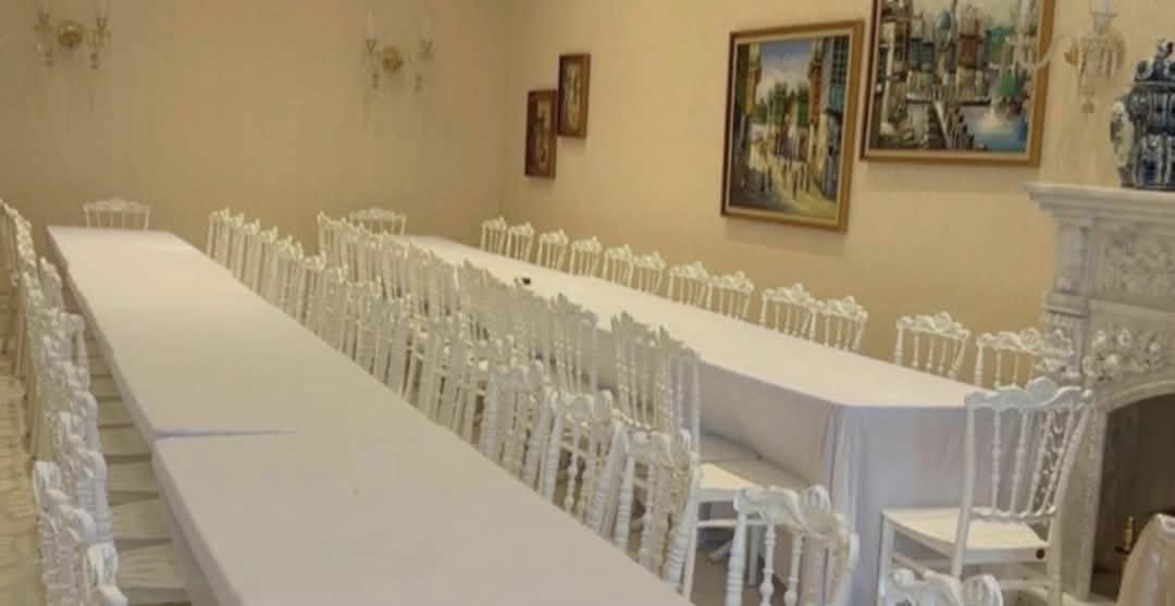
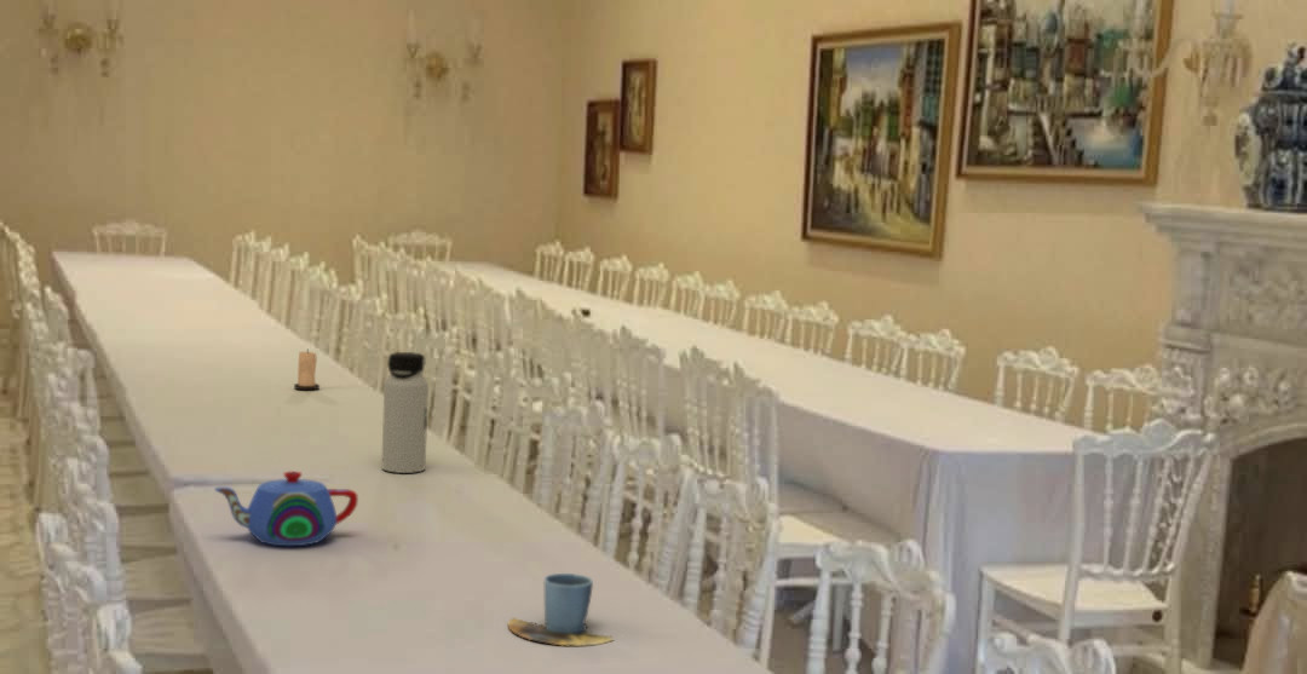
+ teapot [214,471,359,547]
+ water bottle [381,351,430,474]
+ cup [507,572,616,647]
+ candle [293,347,321,391]
